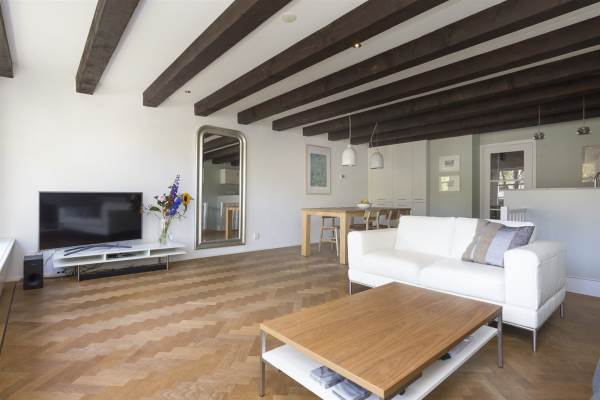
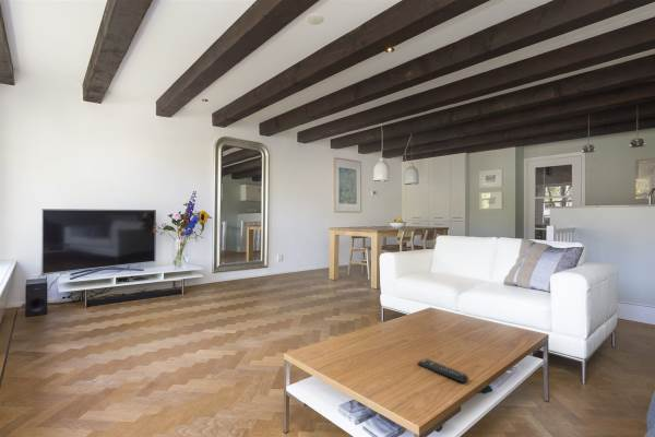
+ remote control [416,358,469,383]
